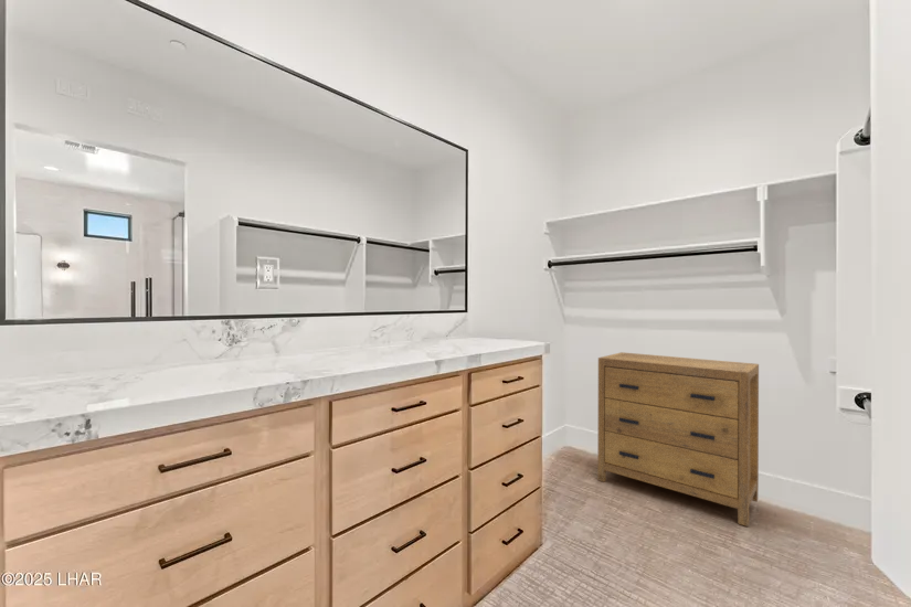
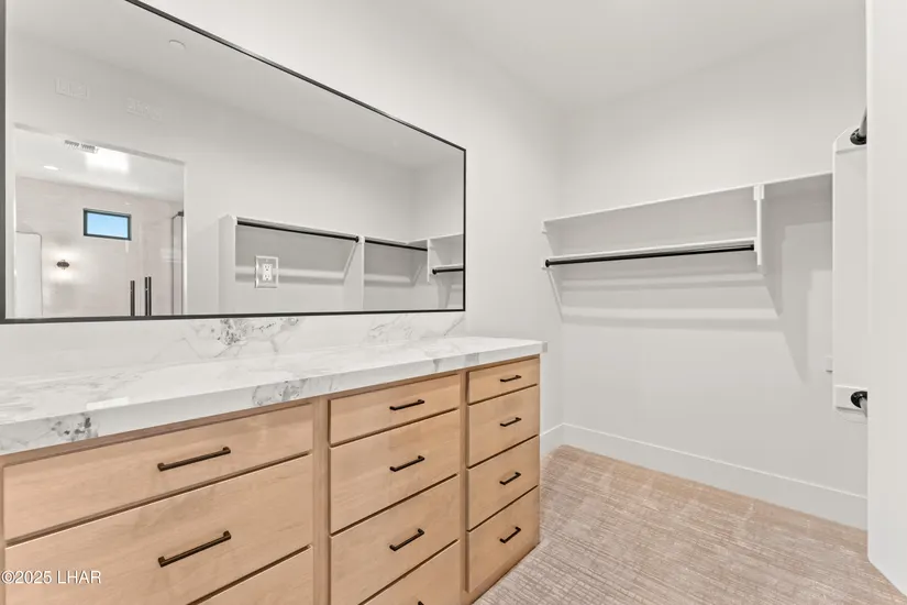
- dresser [596,351,760,528]
